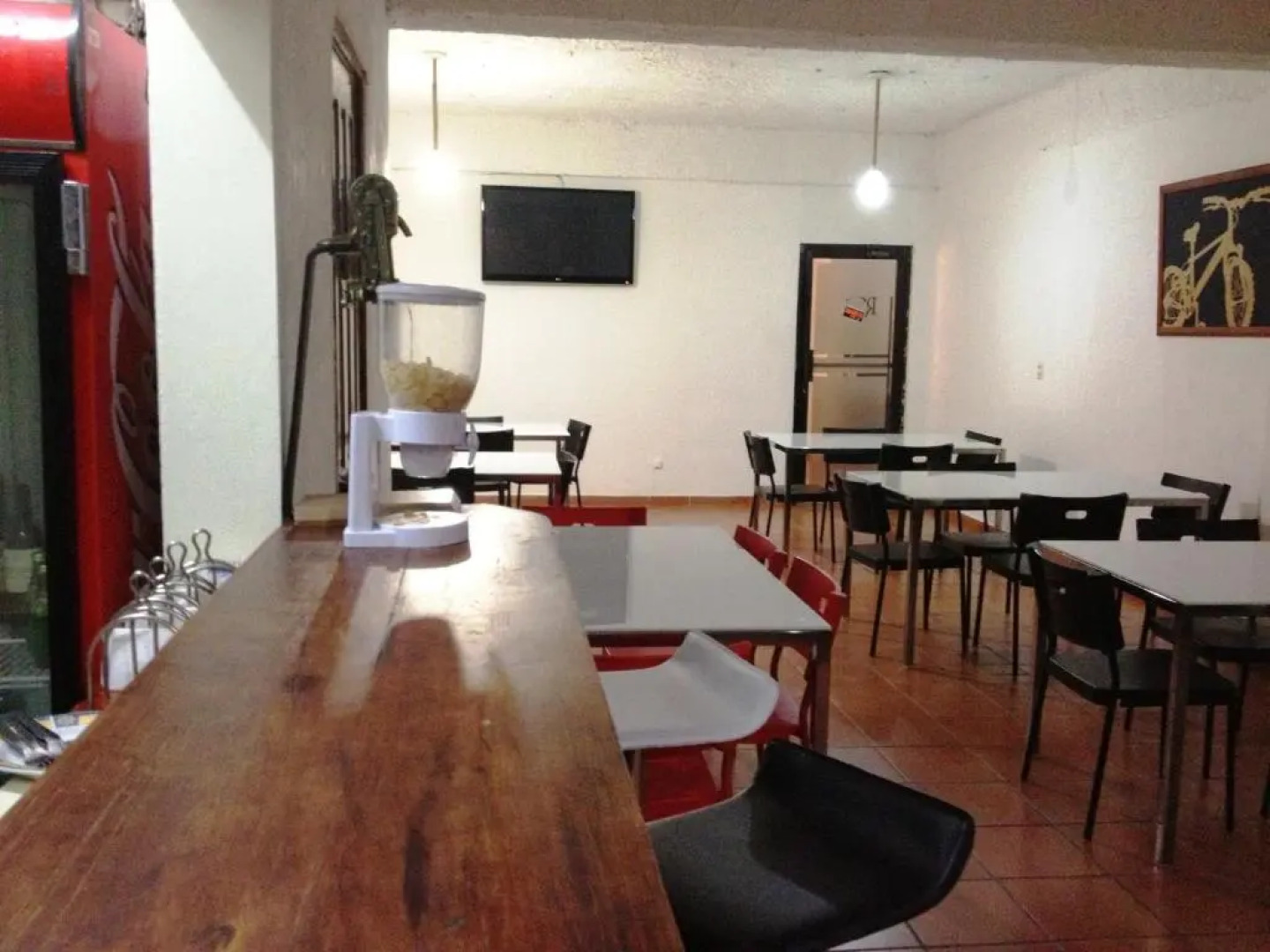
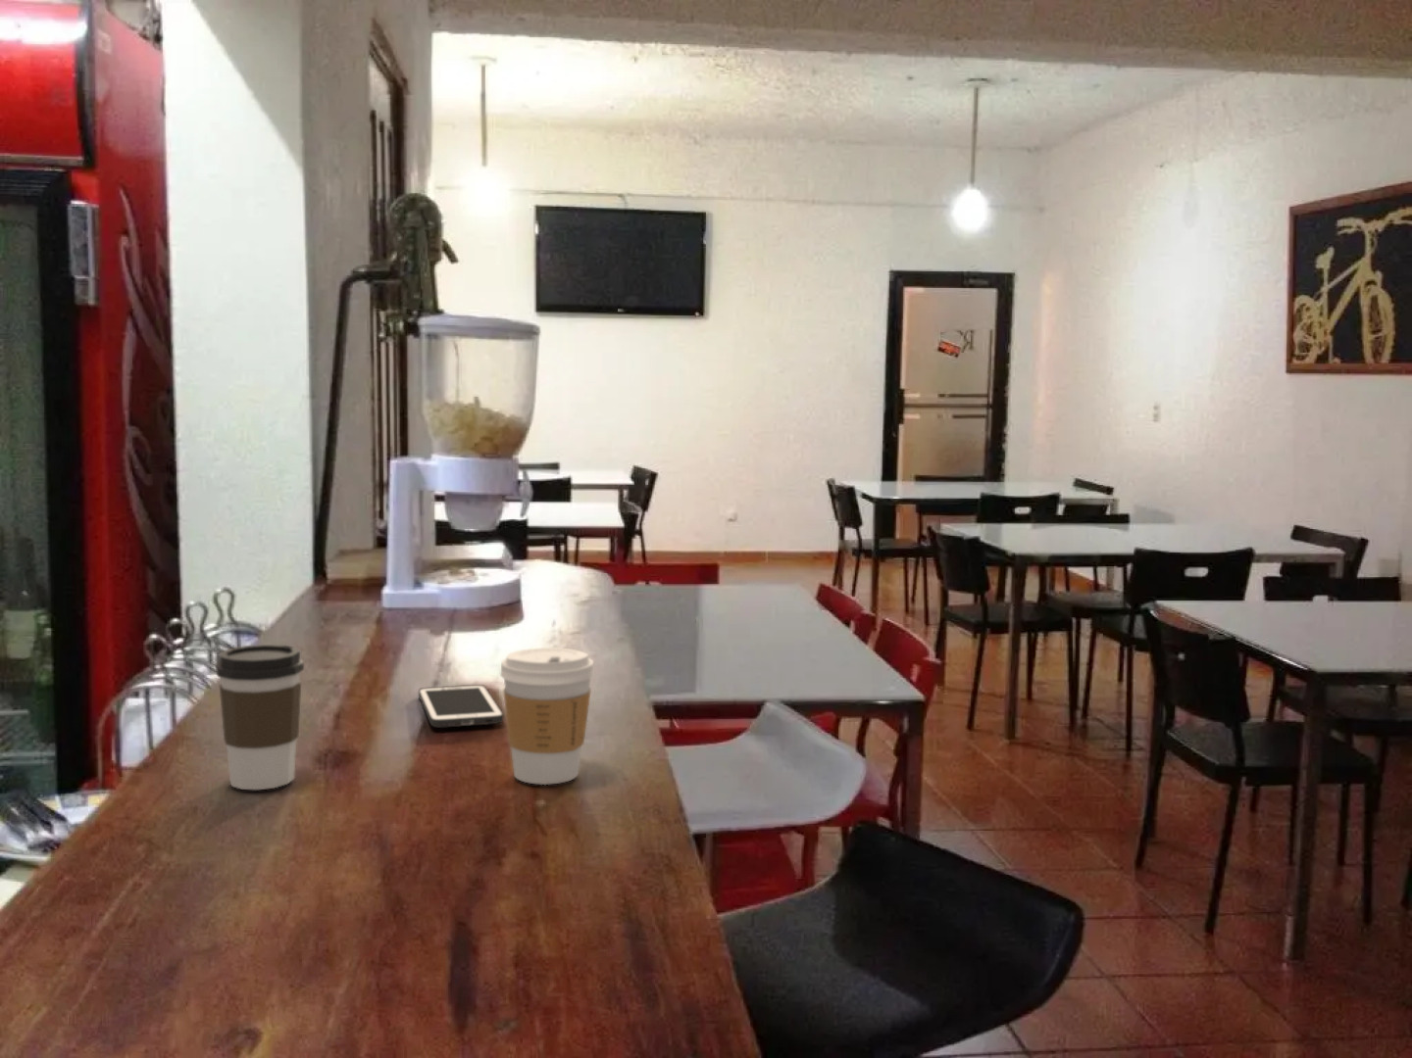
+ cell phone [418,683,504,729]
+ coffee cup [215,643,305,790]
+ coffee cup [499,647,595,786]
